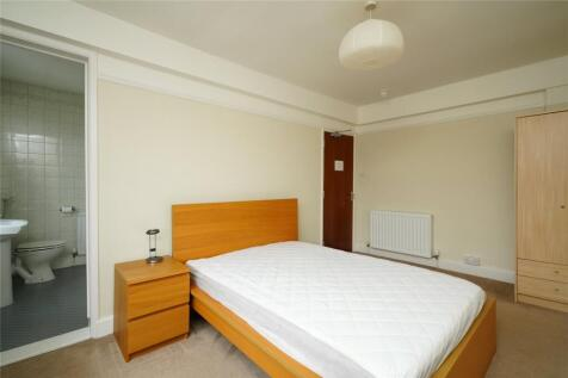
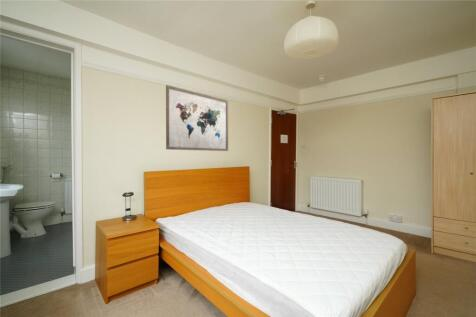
+ wall art [165,84,229,152]
